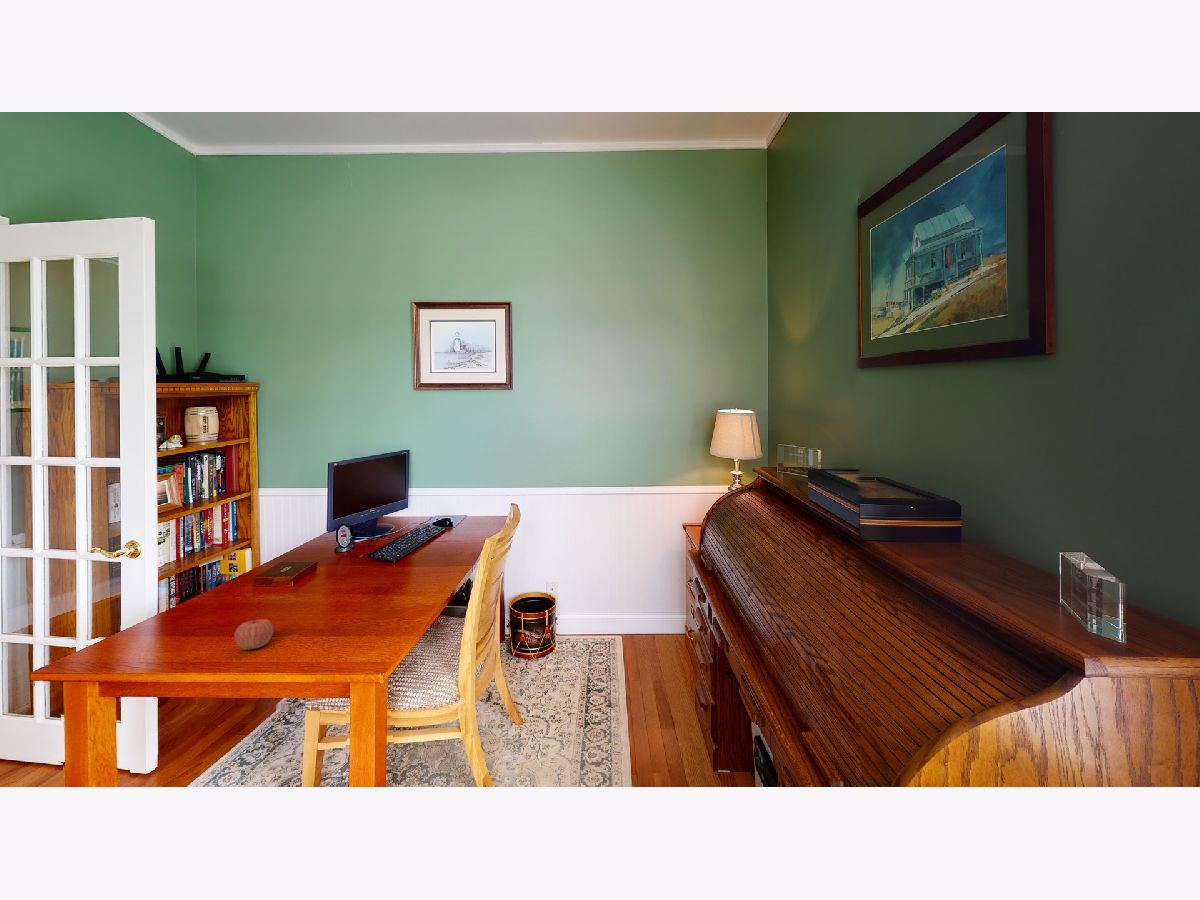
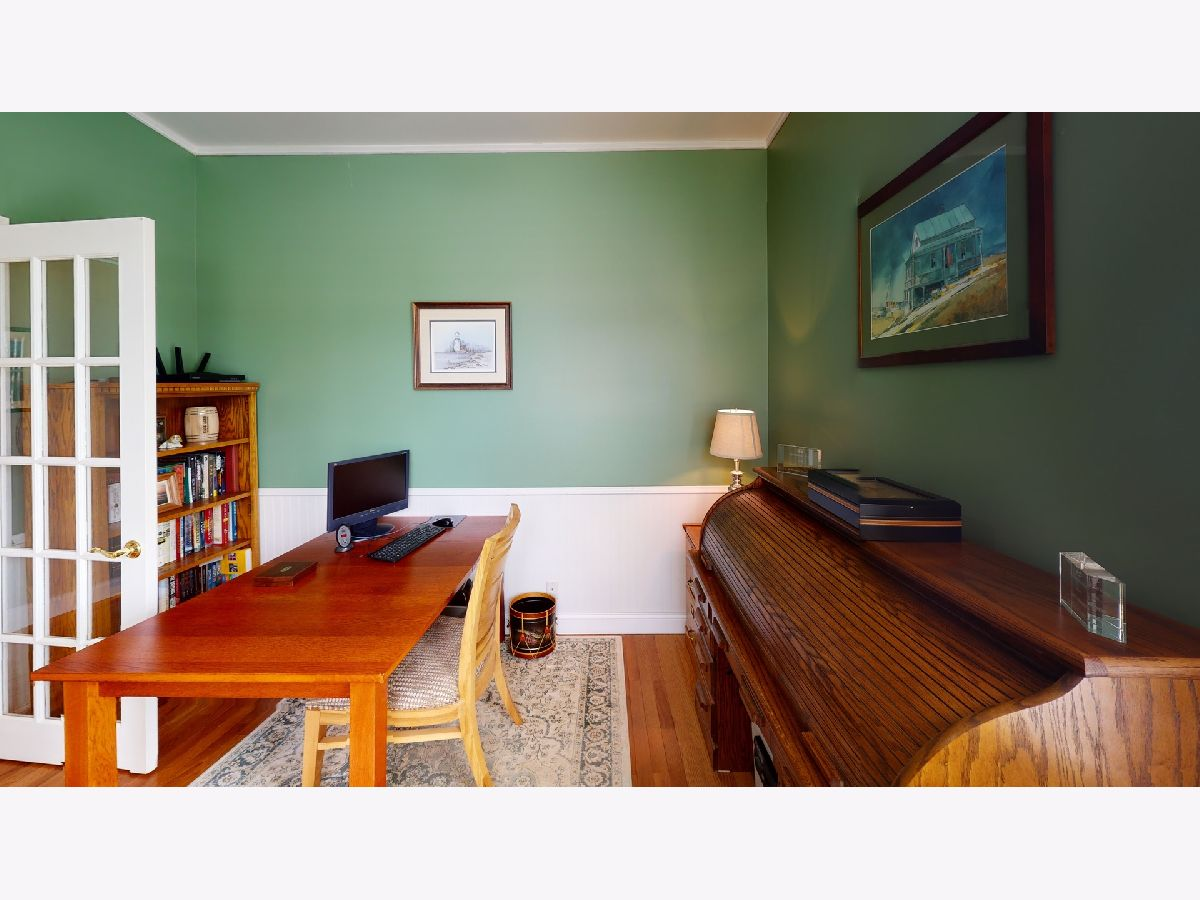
- apple [234,617,274,651]
